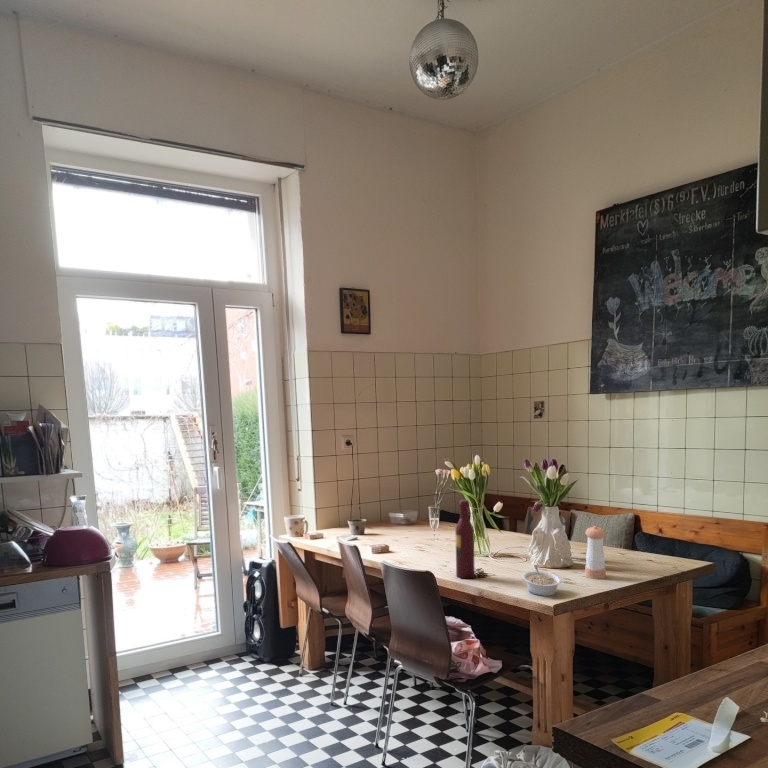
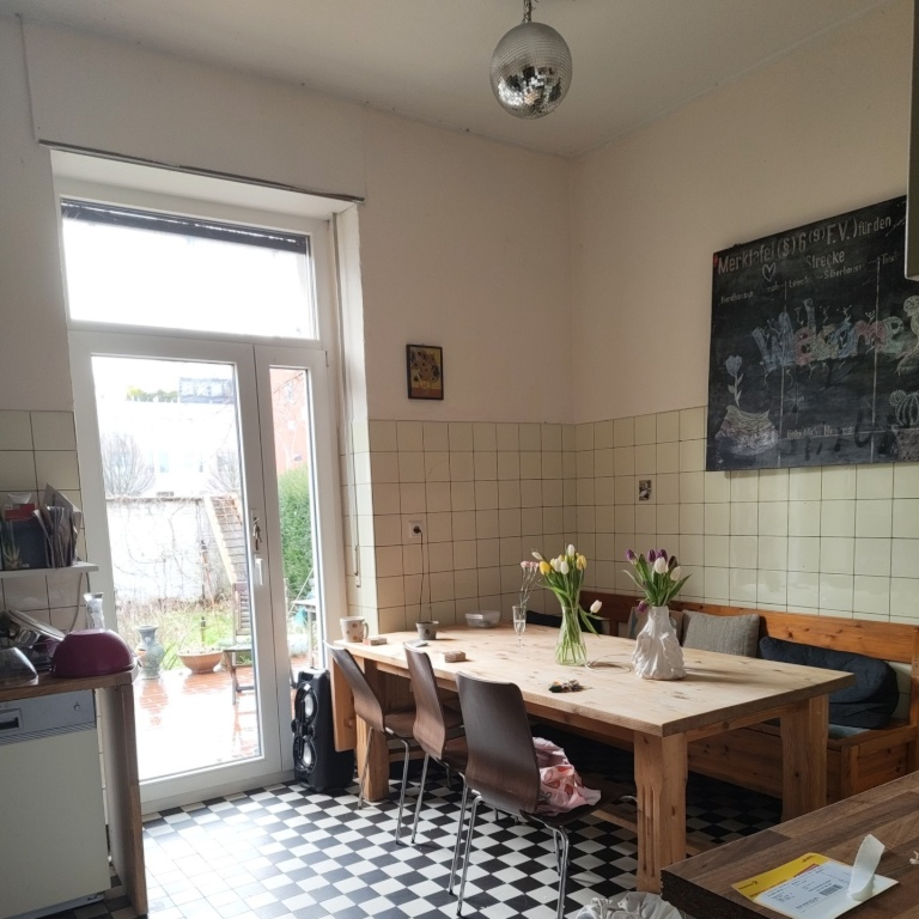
- wine bottle [454,498,476,580]
- pepper shaker [584,525,607,580]
- legume [521,564,562,597]
